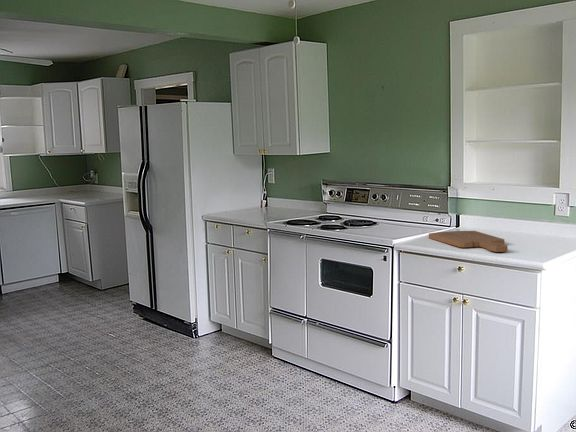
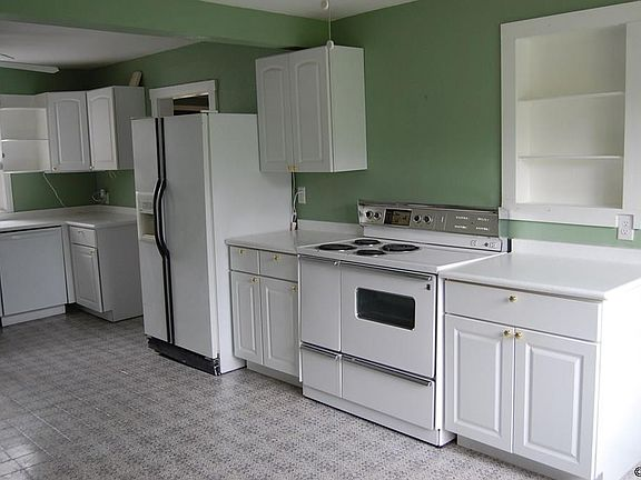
- cutting board [428,230,509,253]
